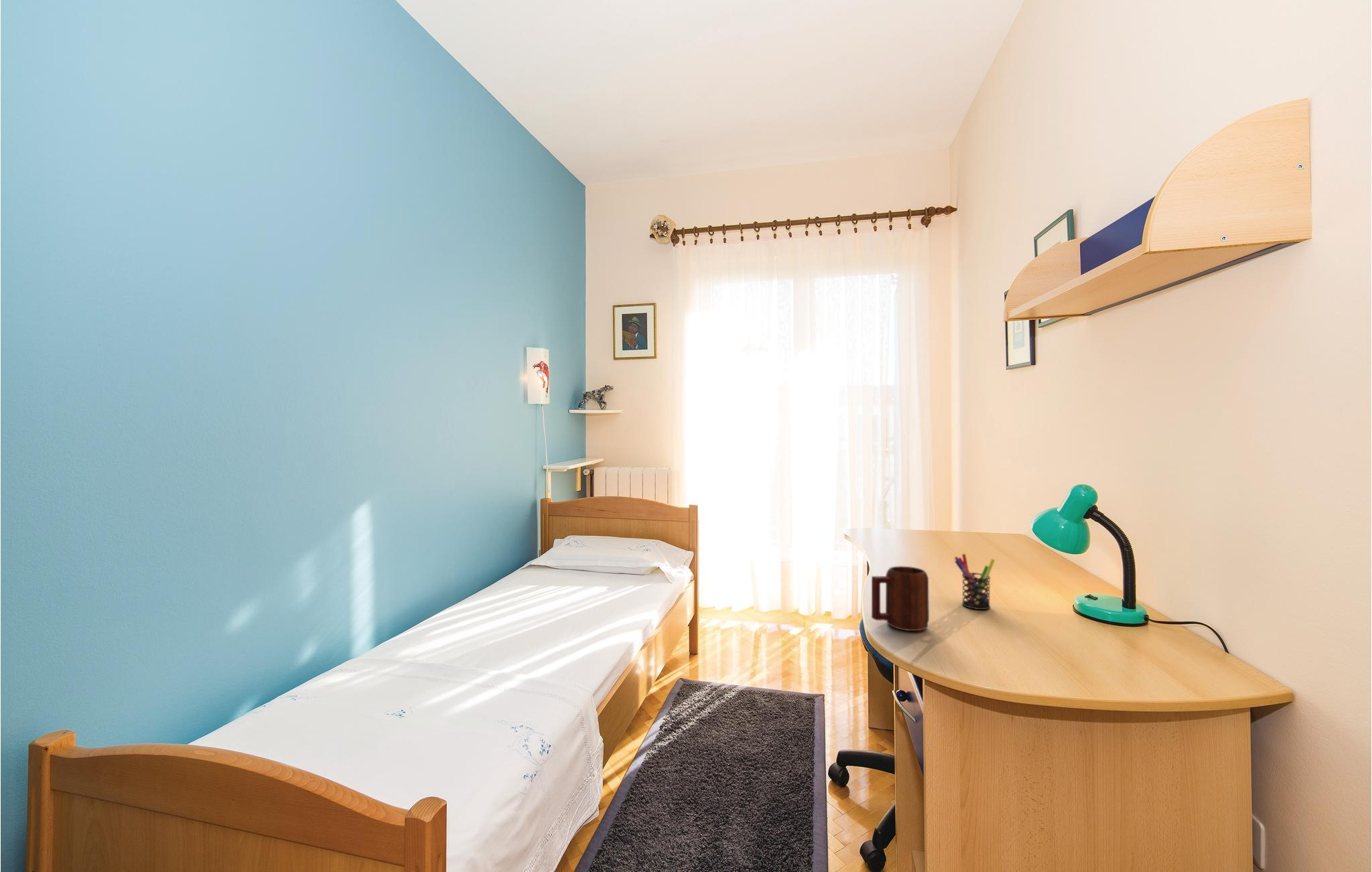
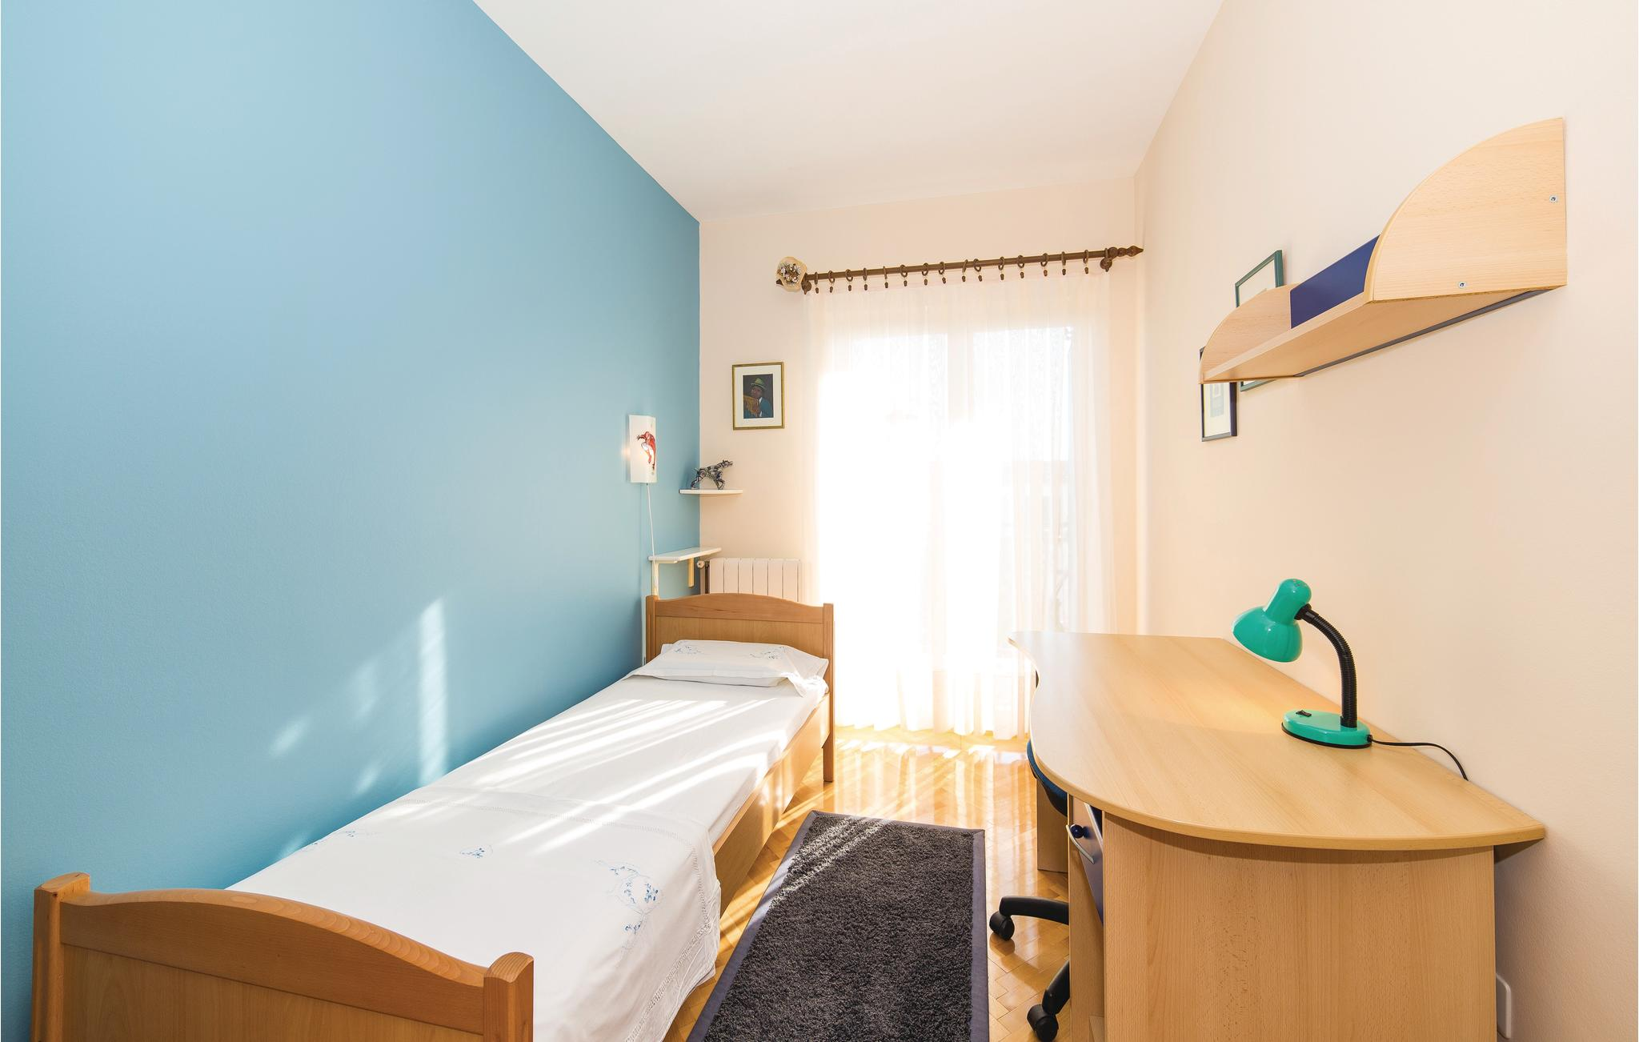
- mug [871,565,930,632]
- pen holder [954,553,996,610]
